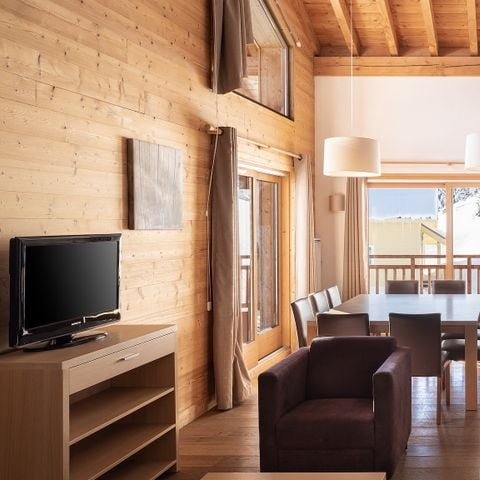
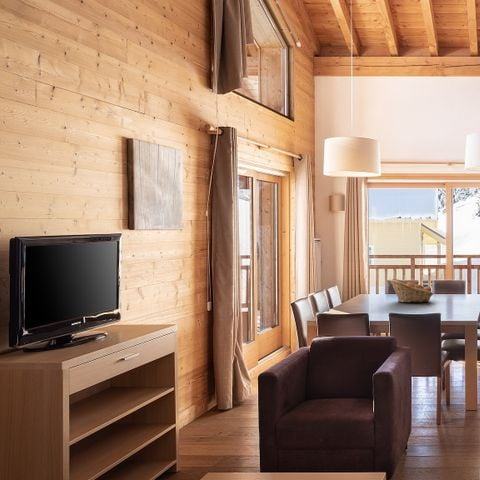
+ fruit basket [388,278,434,303]
